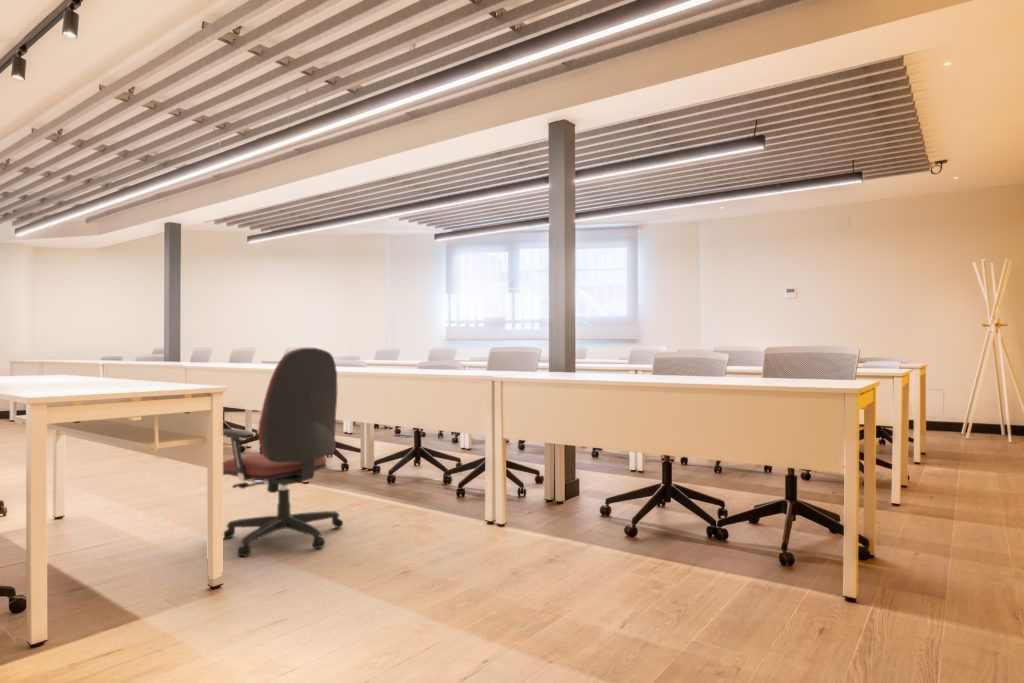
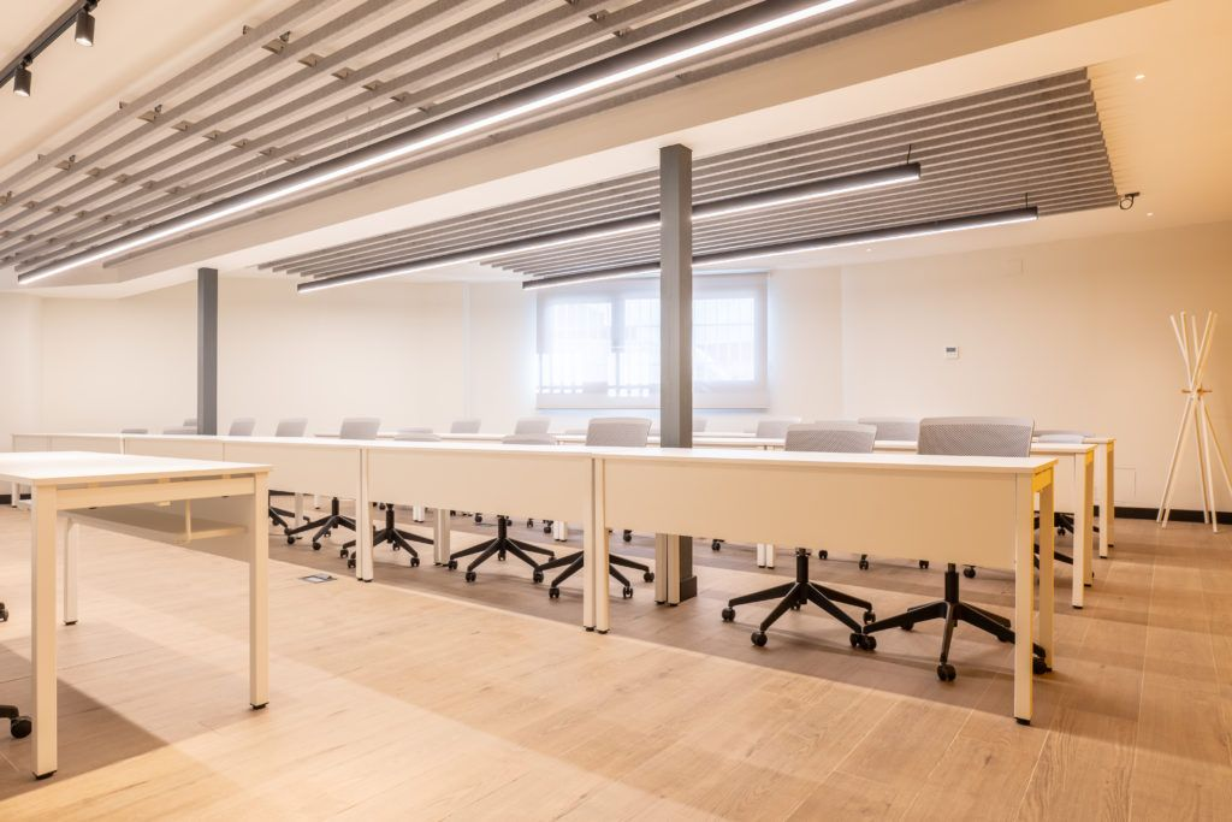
- office chair [222,347,344,558]
